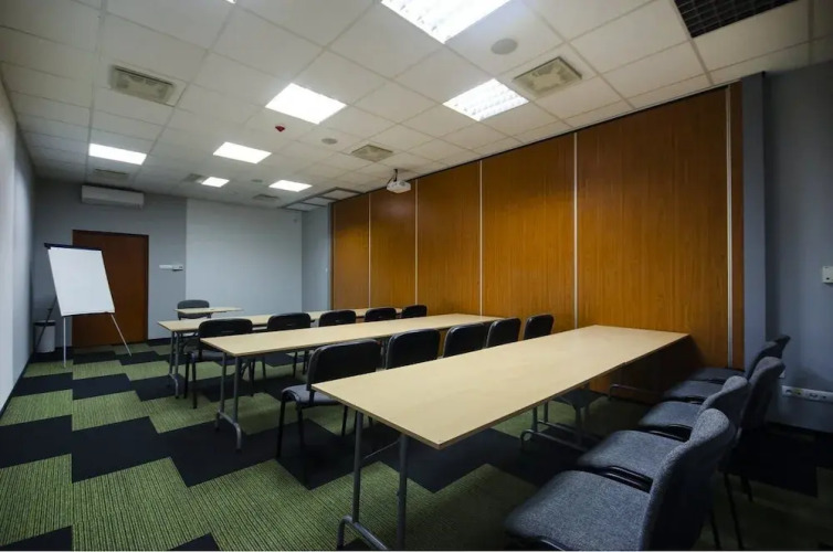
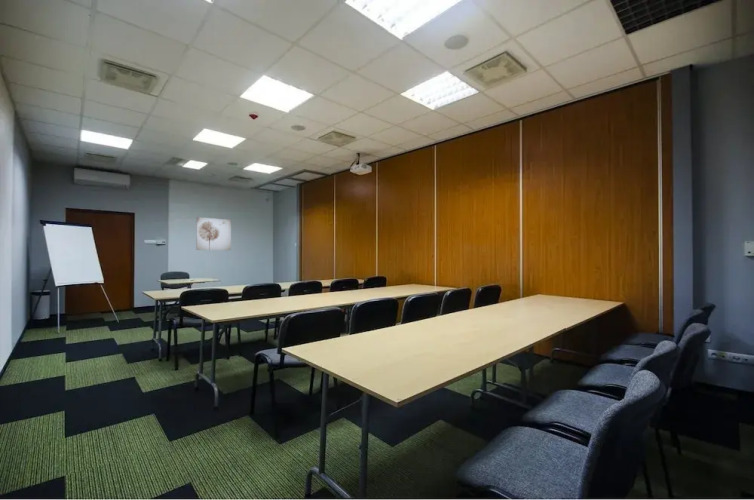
+ wall art [196,216,232,251]
